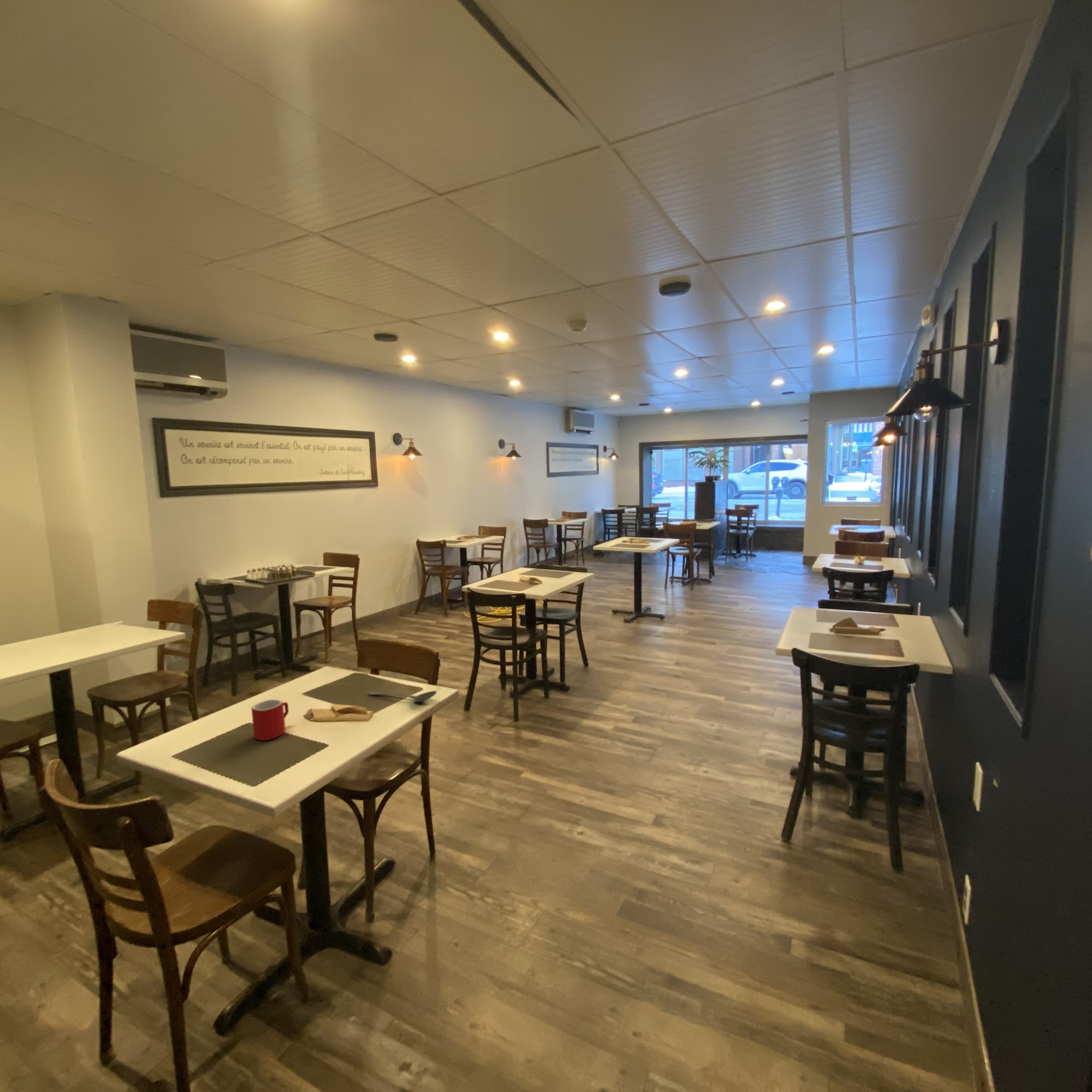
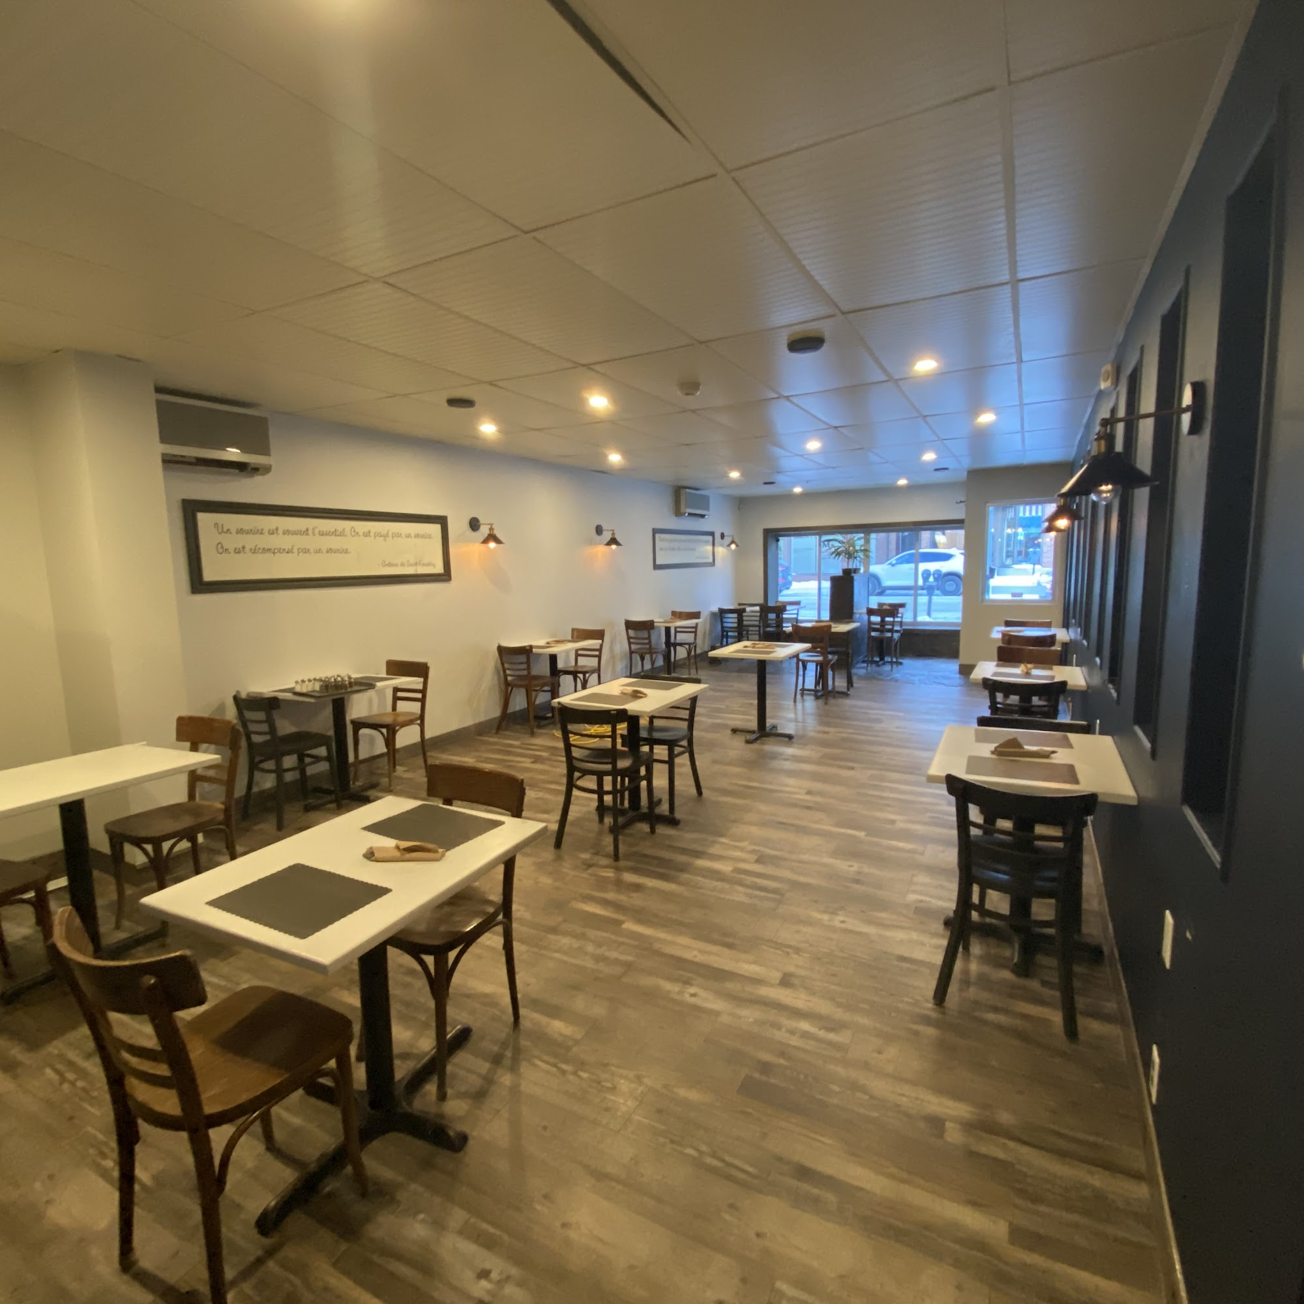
- mug [251,699,289,741]
- stirrer [369,690,437,703]
